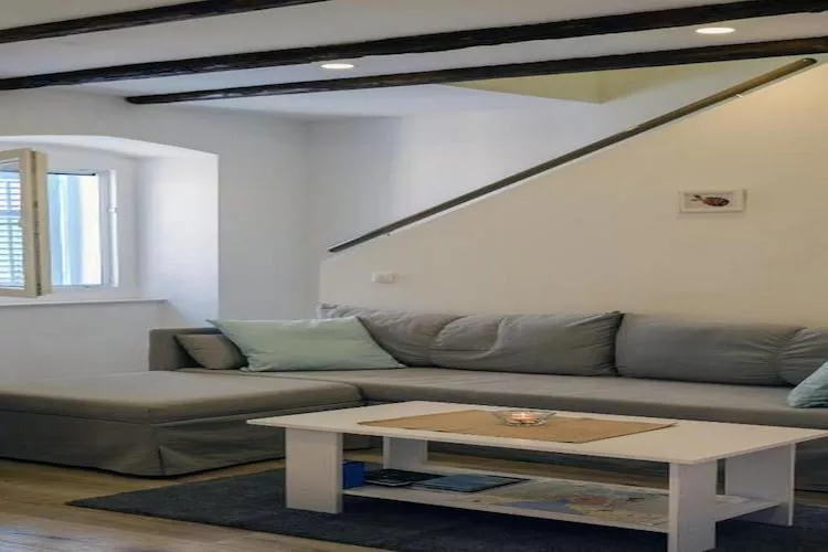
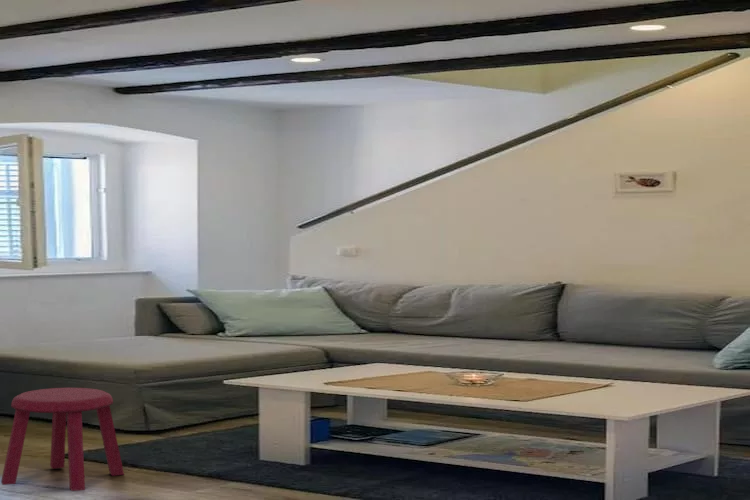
+ stool [0,387,125,492]
